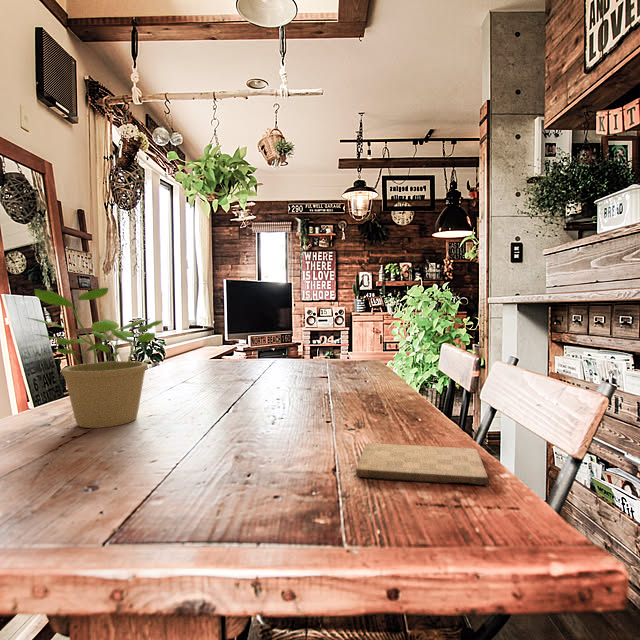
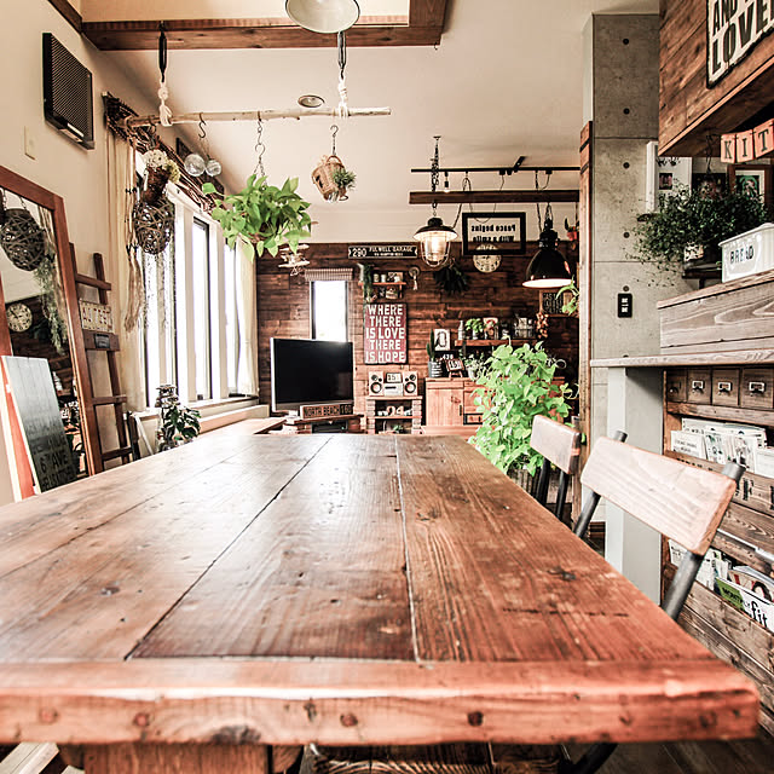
- potted plant [24,287,164,429]
- cutting board [355,442,490,488]
